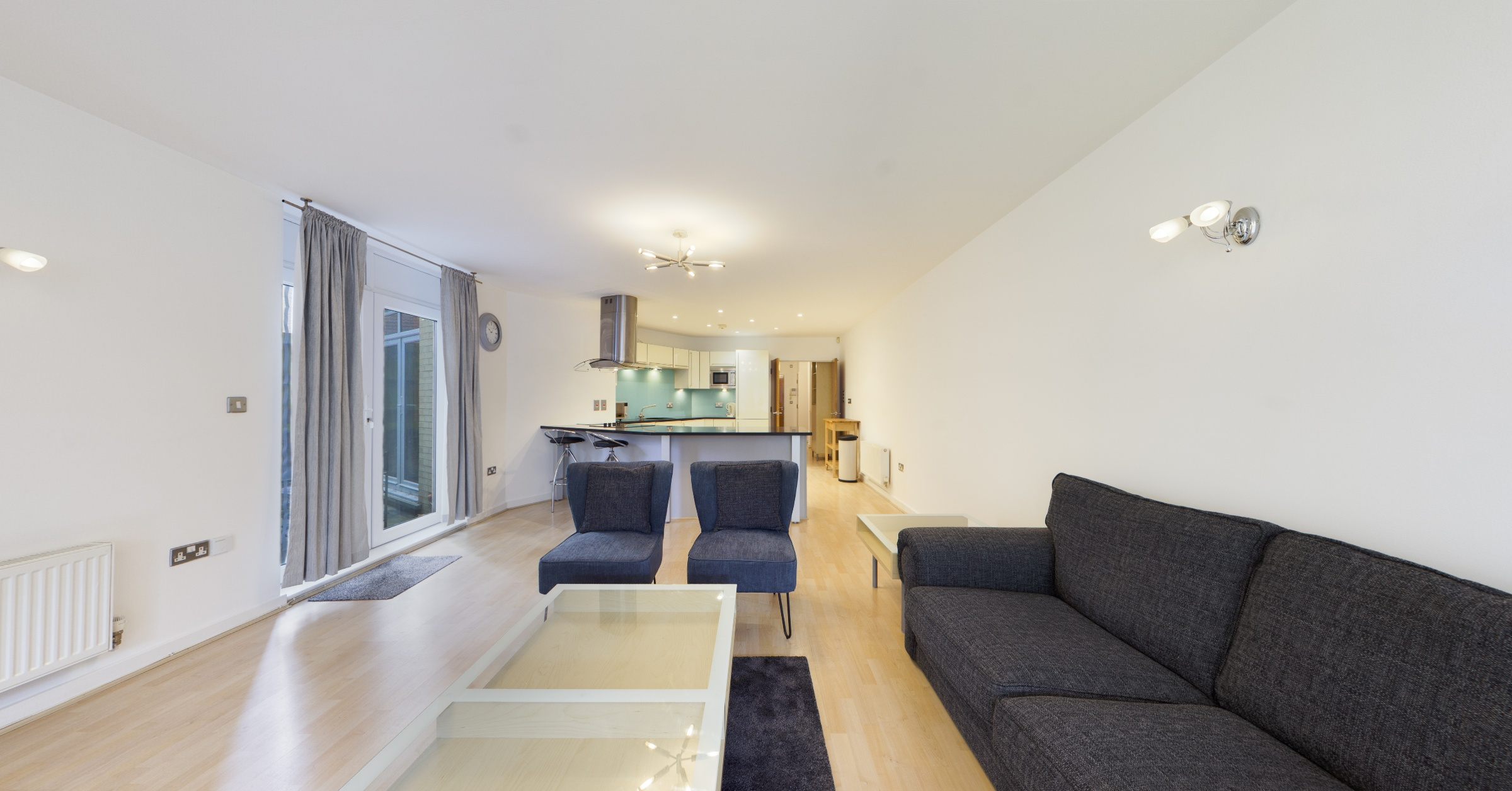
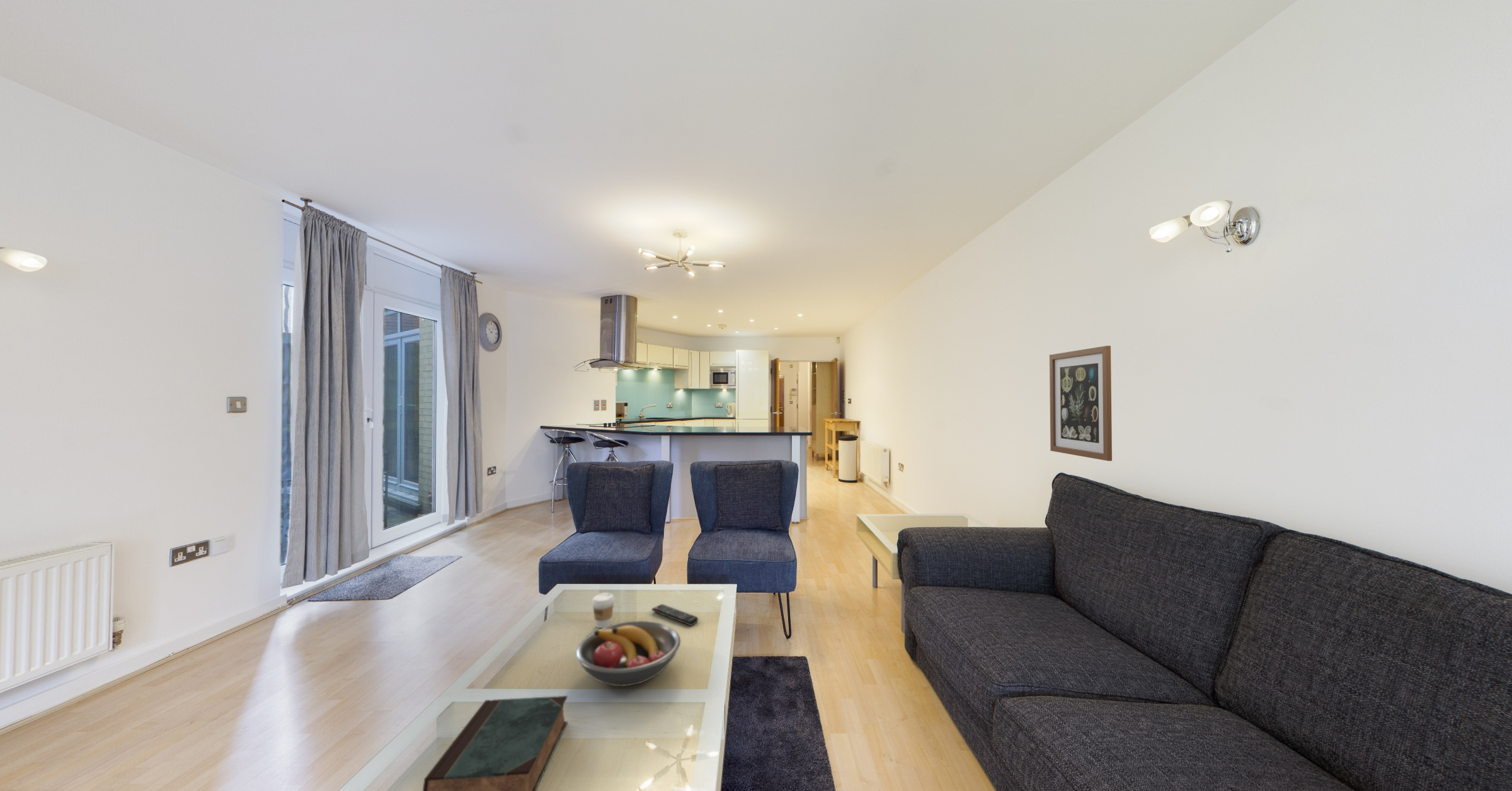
+ wall art [1049,345,1113,462]
+ remote control [651,603,699,627]
+ book [422,695,568,791]
+ coffee cup [592,592,615,629]
+ fruit bowl [576,620,681,687]
